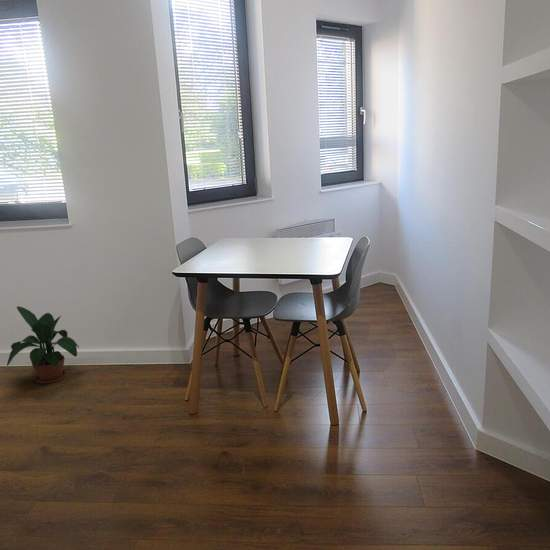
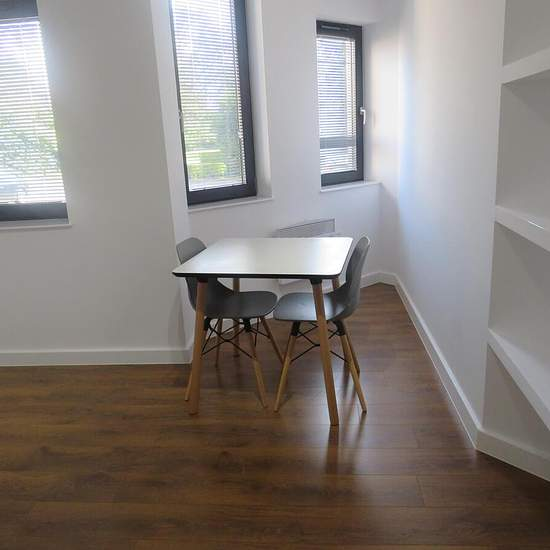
- potted plant [6,305,80,385]
